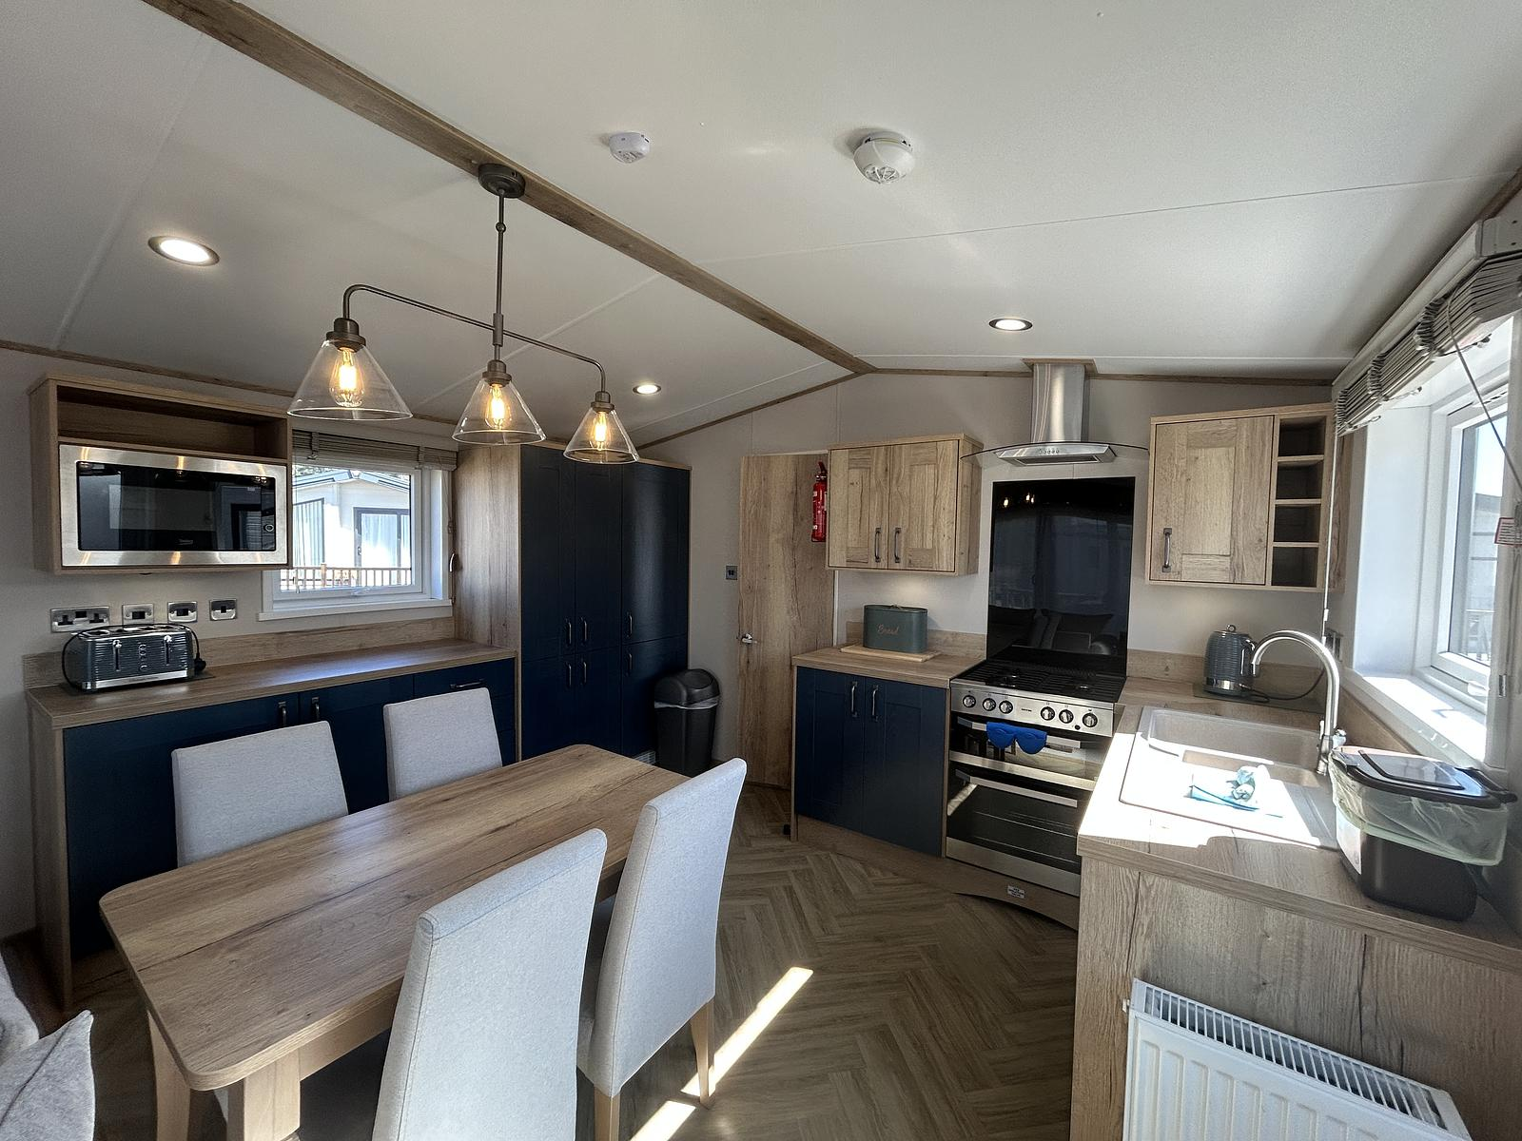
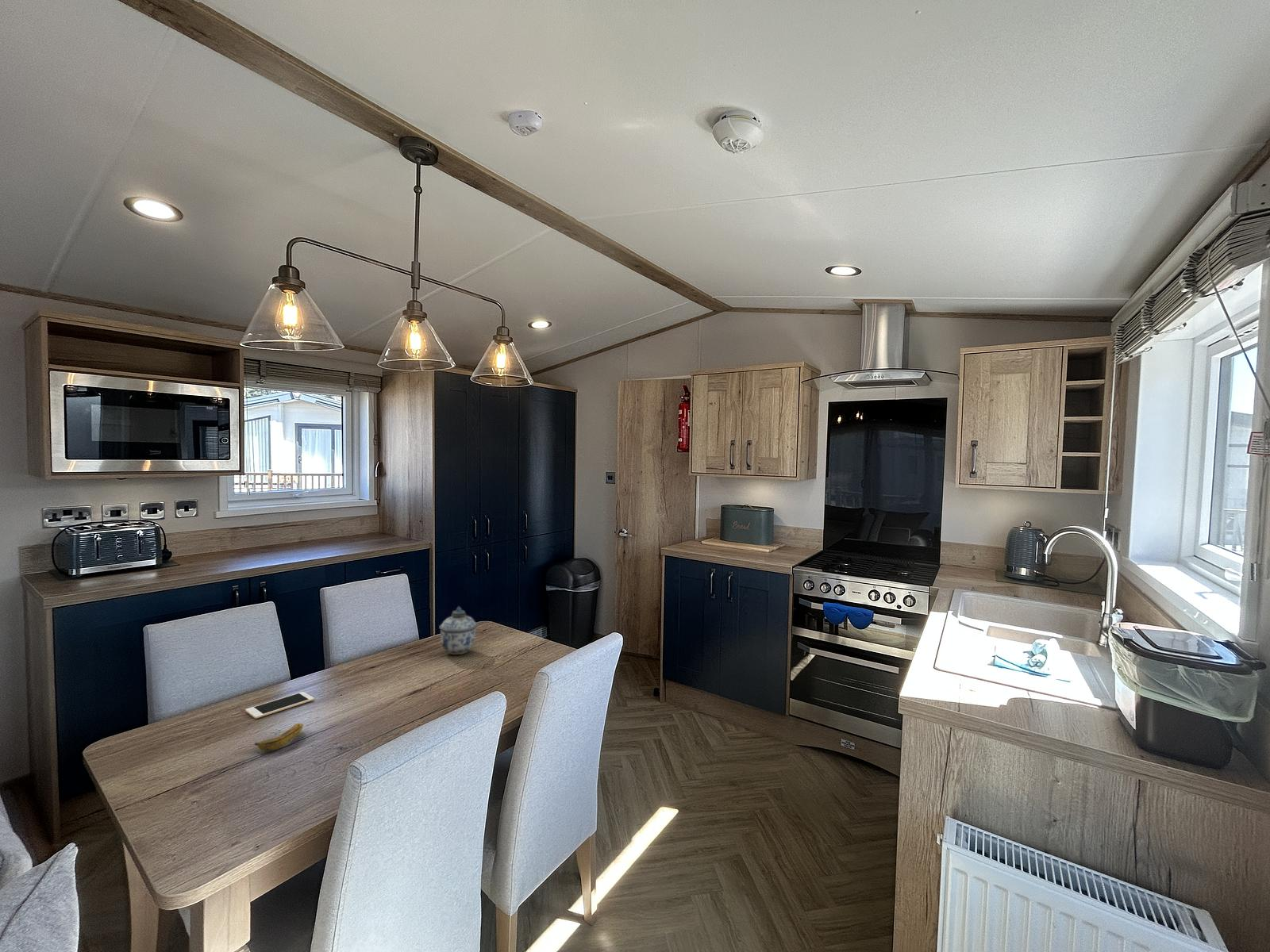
+ banana [254,723,304,751]
+ lidded jar [438,605,479,655]
+ cell phone [244,691,314,720]
